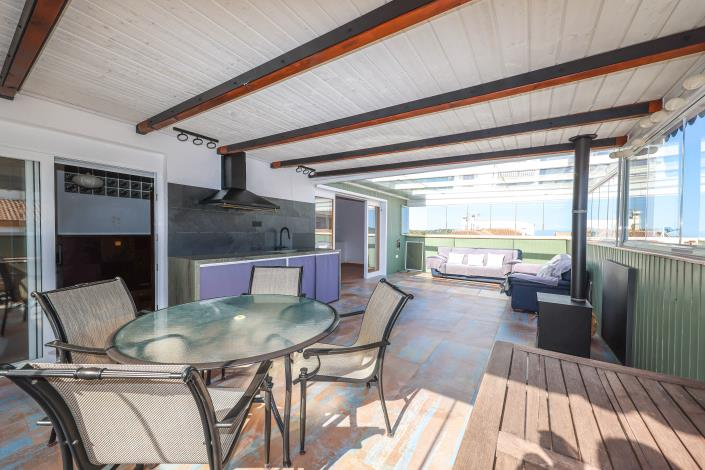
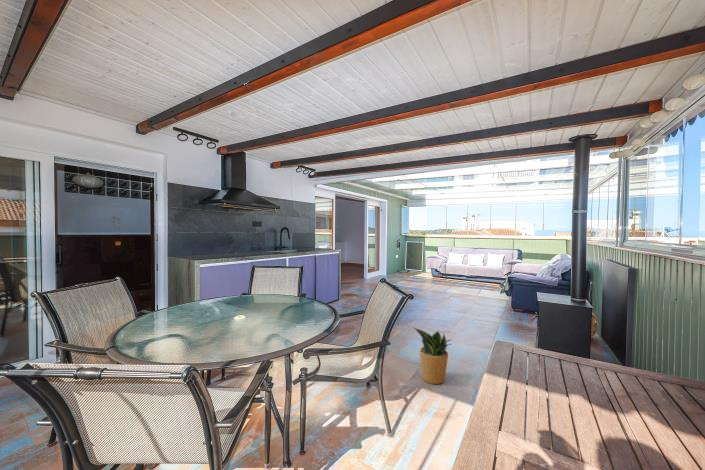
+ potted plant [412,326,453,385]
